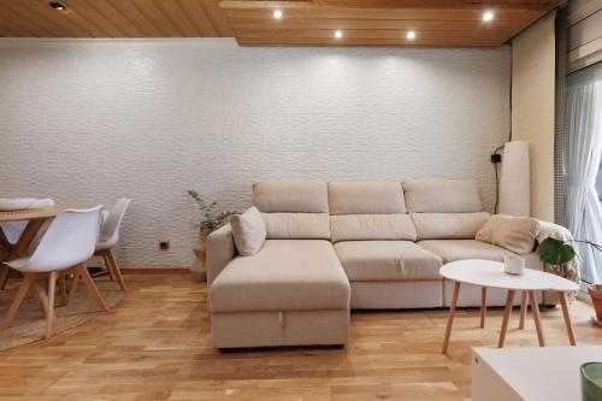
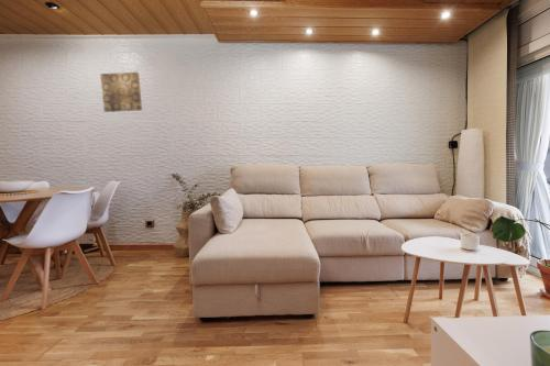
+ wall art [99,71,143,113]
